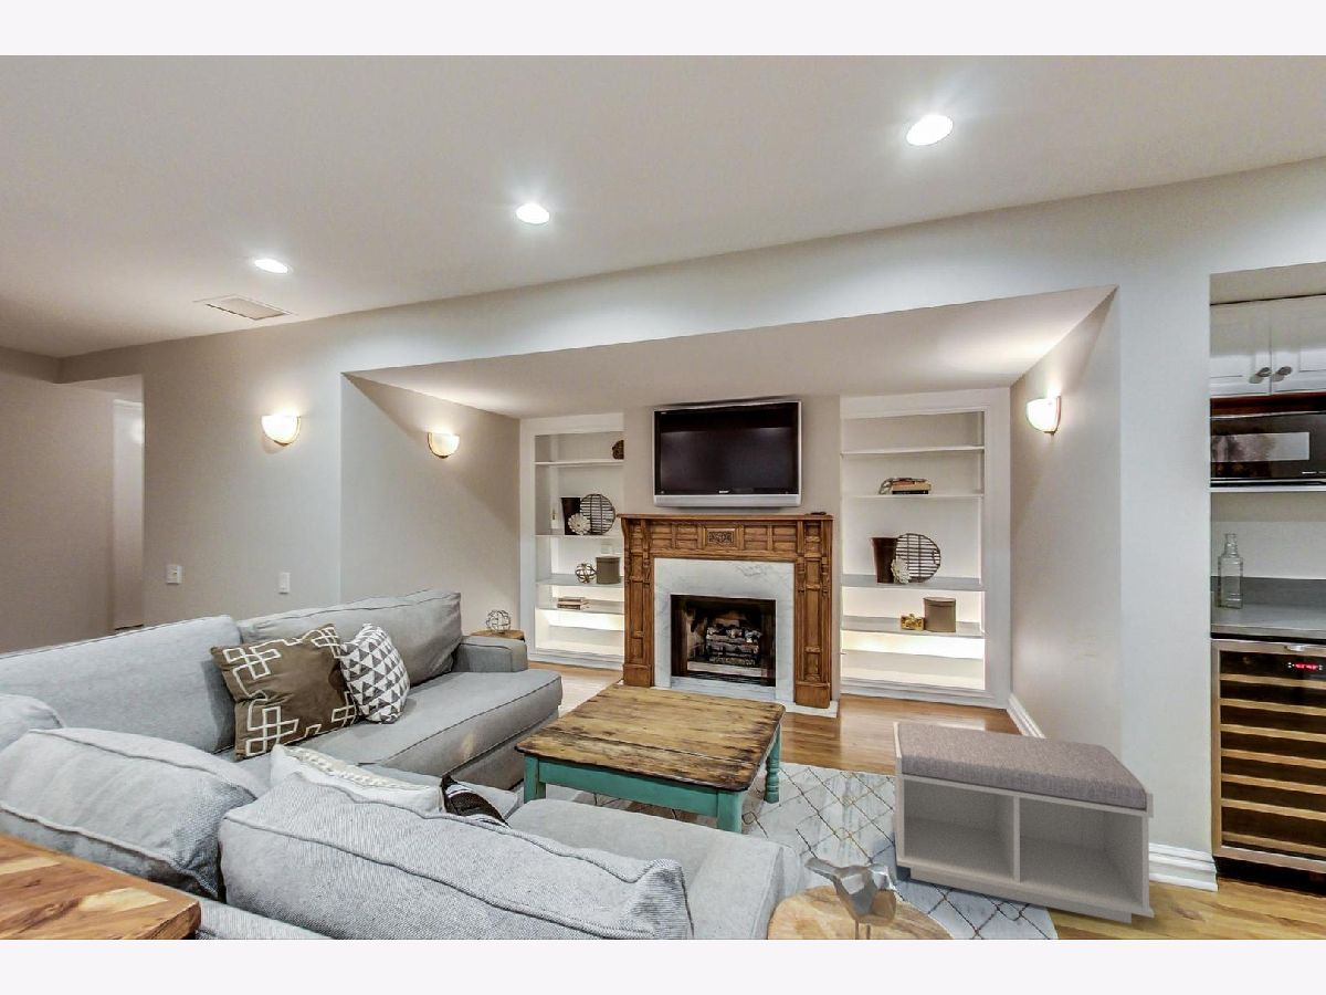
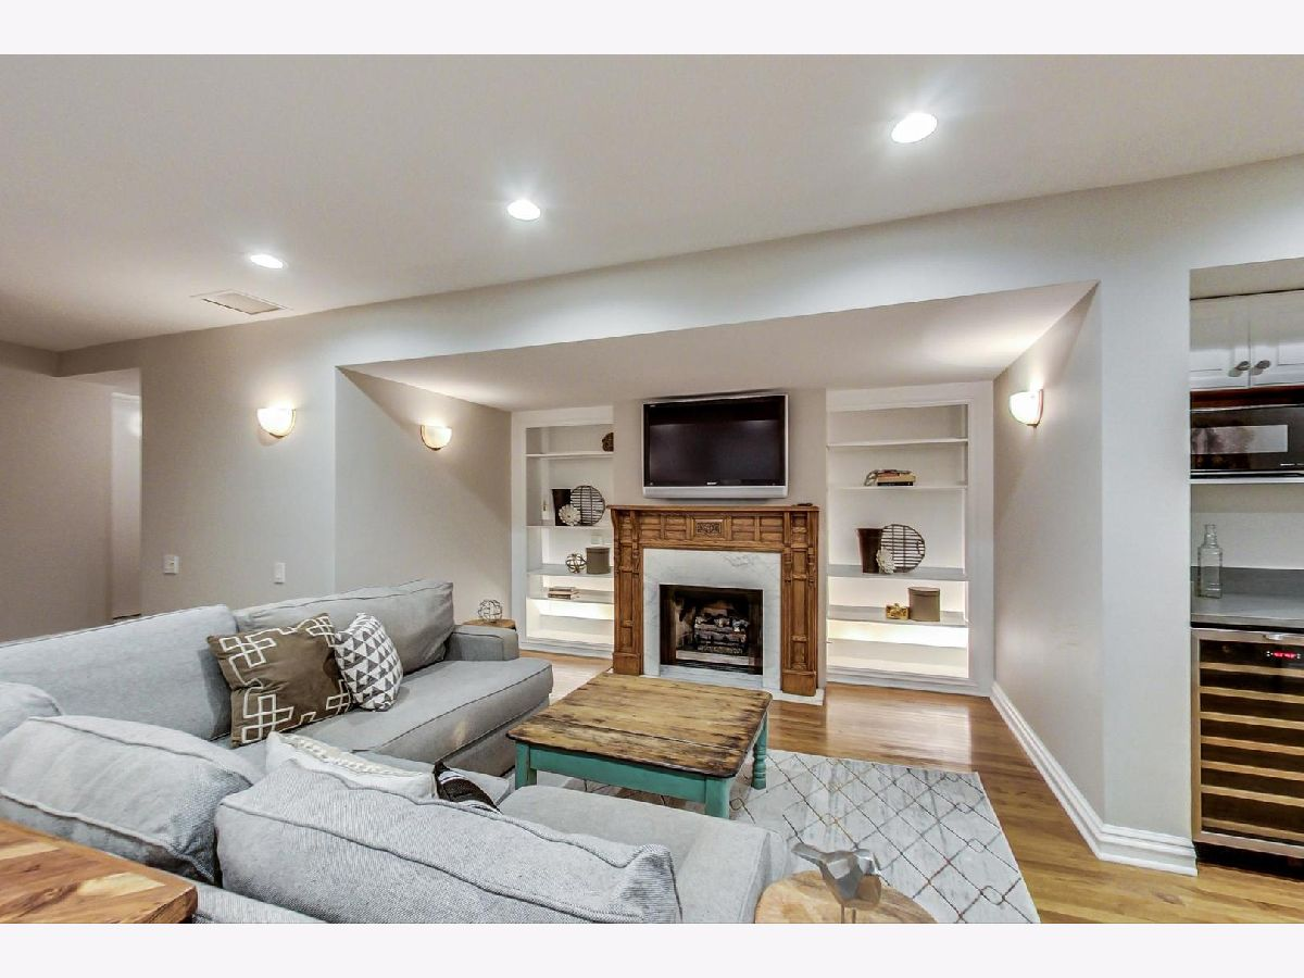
- bench [892,721,1156,924]
